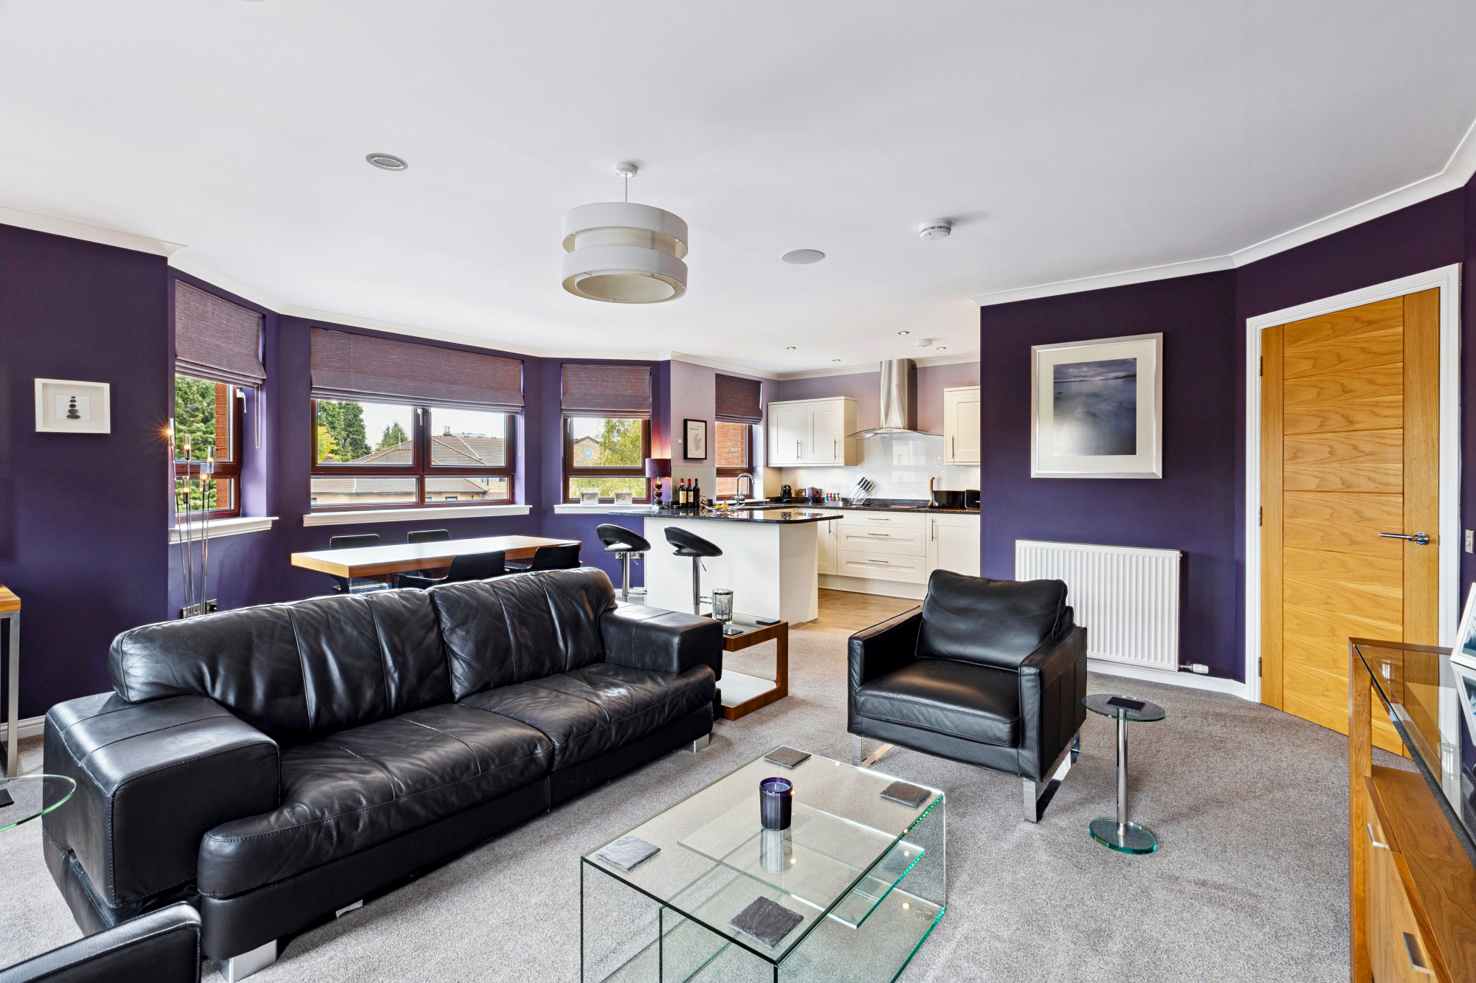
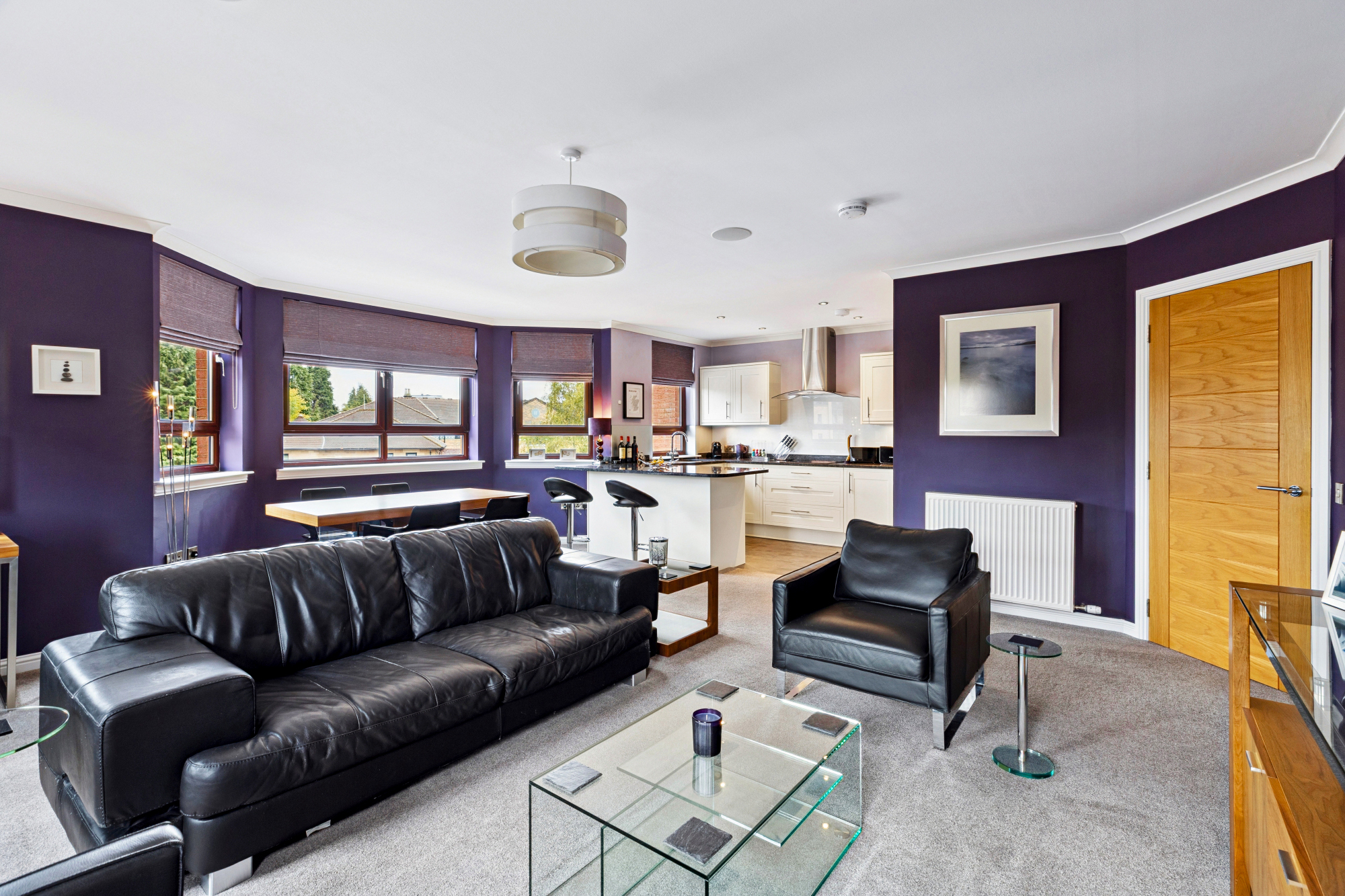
- recessed light [364,152,409,172]
